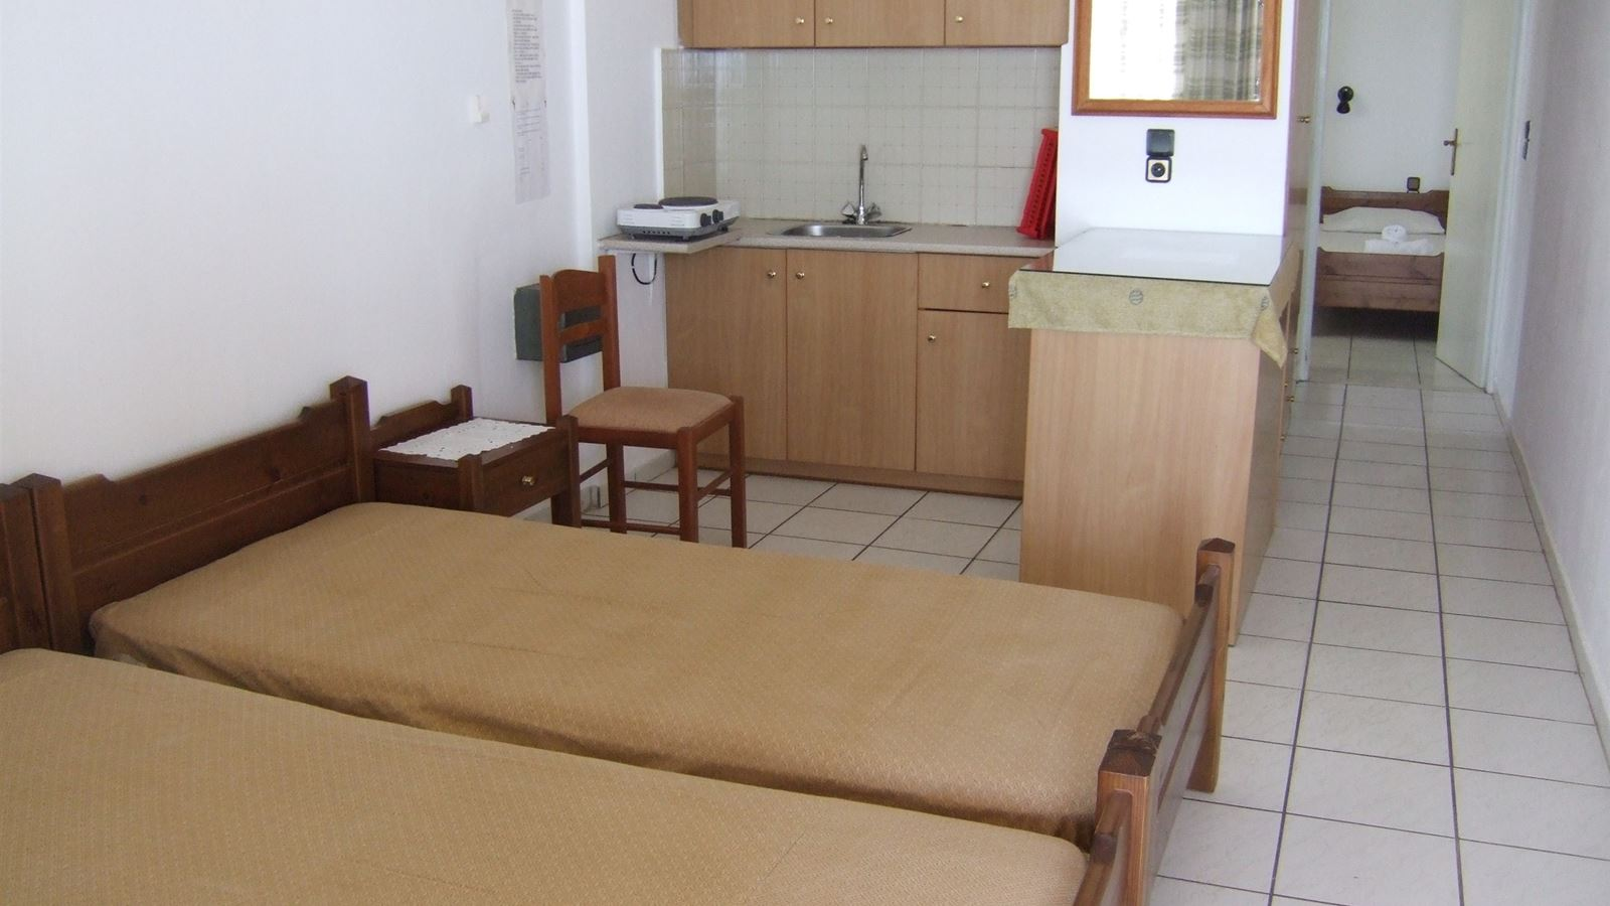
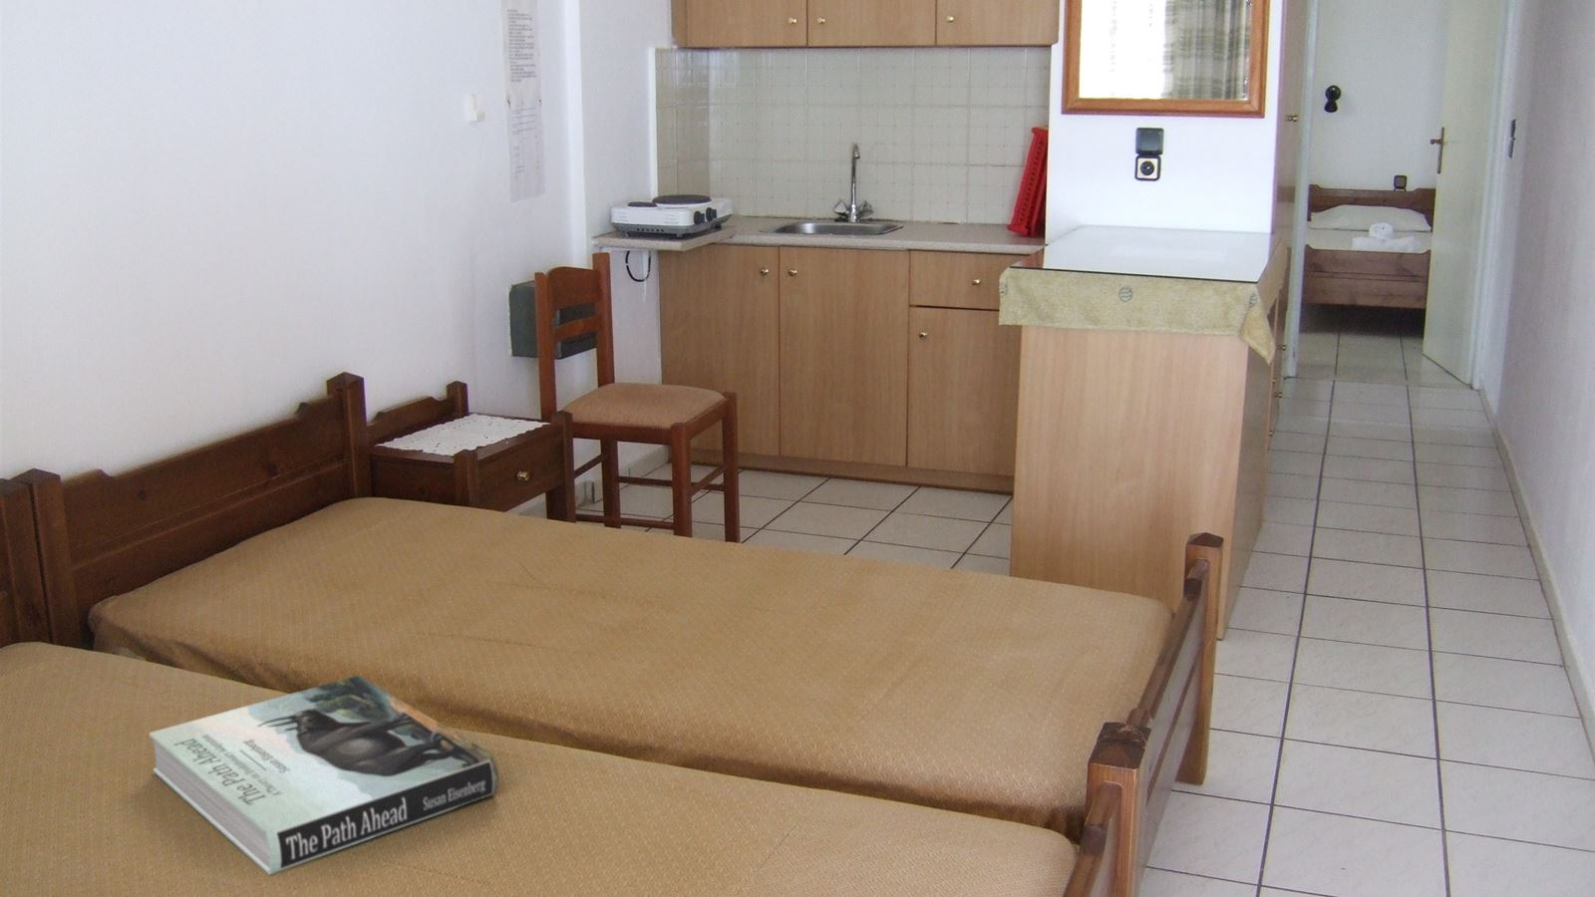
+ book [149,675,500,875]
